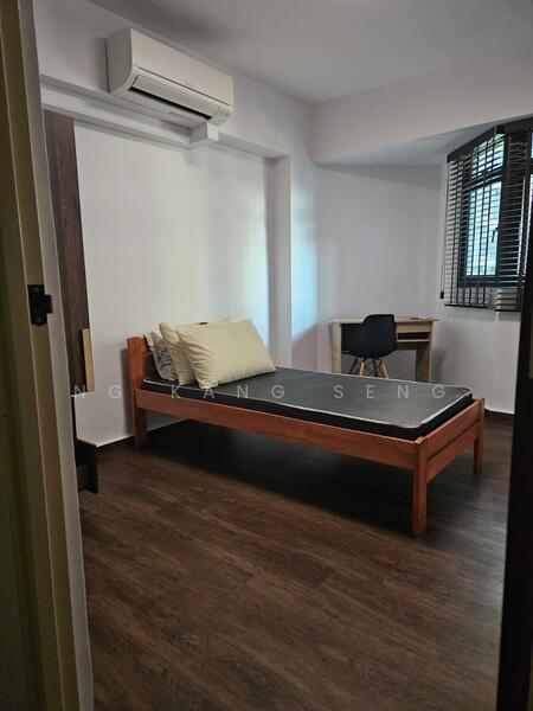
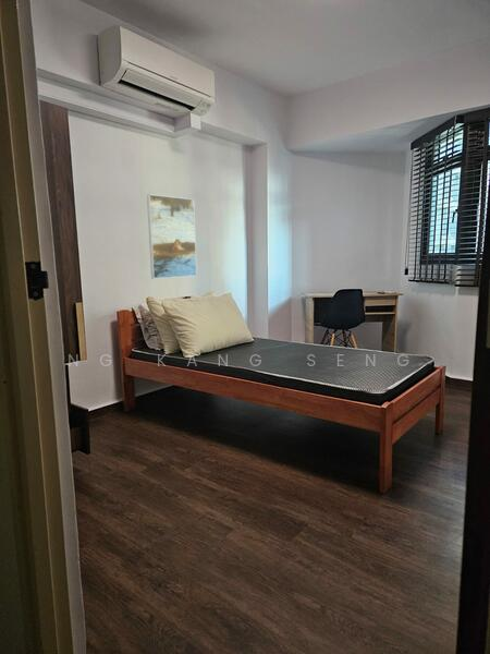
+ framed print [146,193,198,280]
